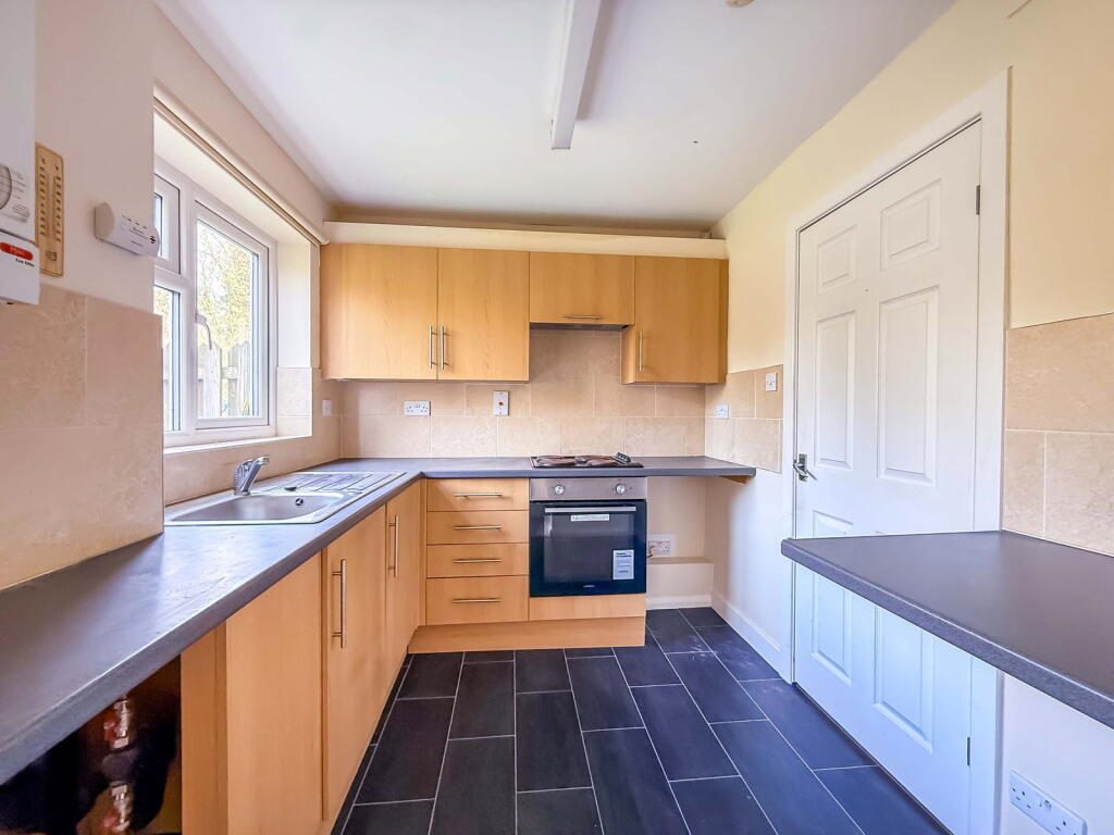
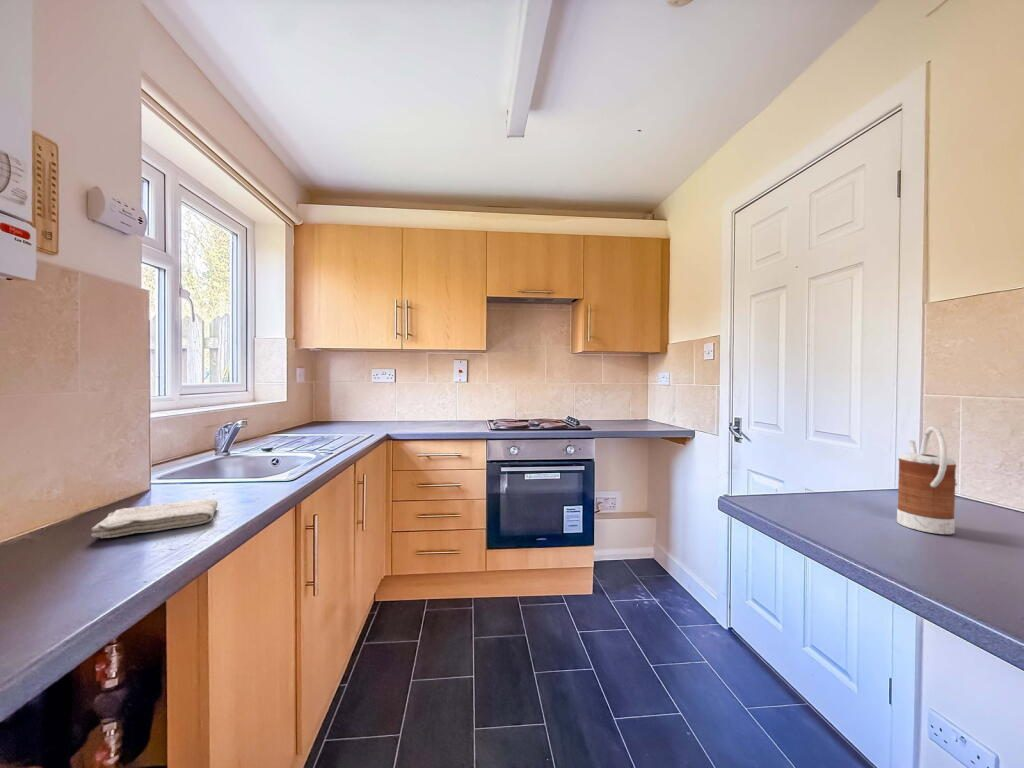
+ kettle [896,425,958,535]
+ washcloth [90,498,219,539]
